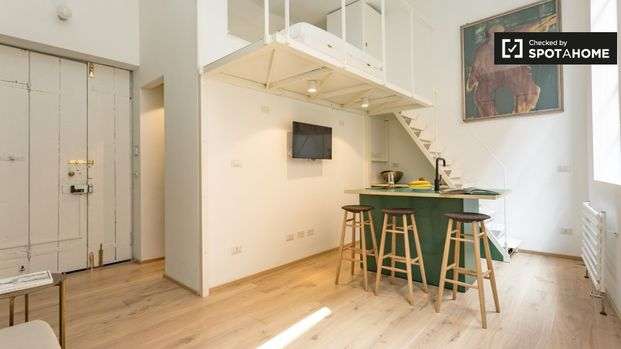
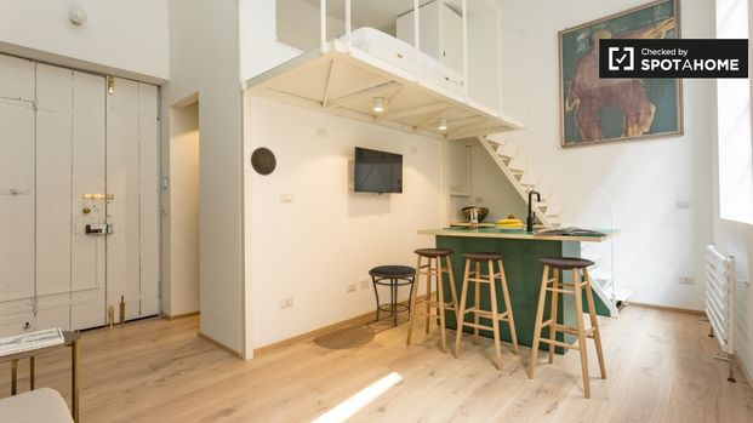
+ decorative plate [250,145,278,177]
+ side table [367,264,417,327]
